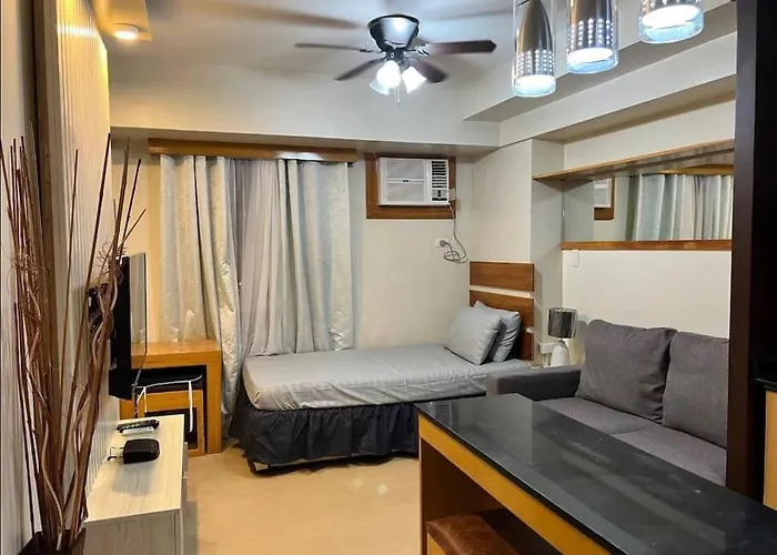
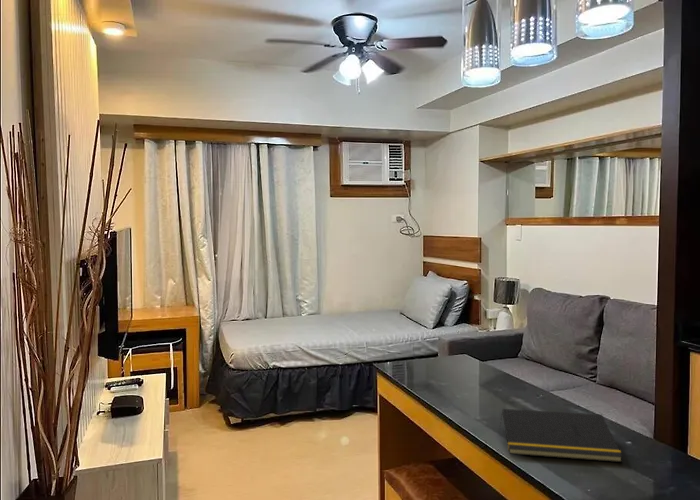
+ notepad [499,408,624,463]
